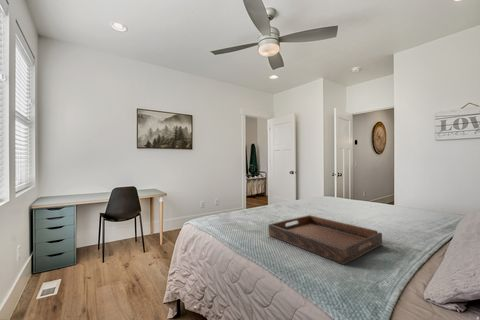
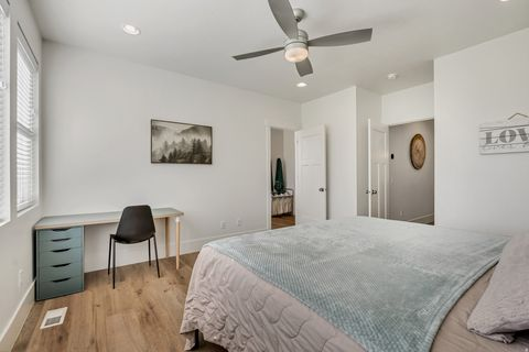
- serving tray [268,214,383,266]
